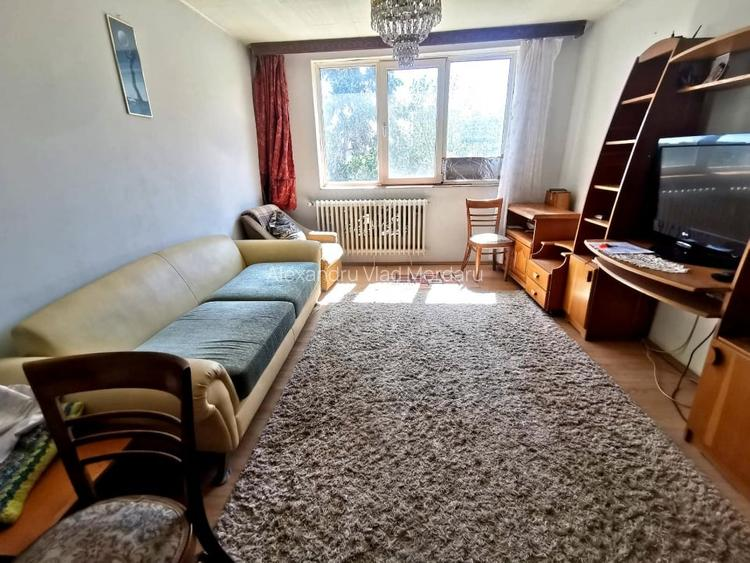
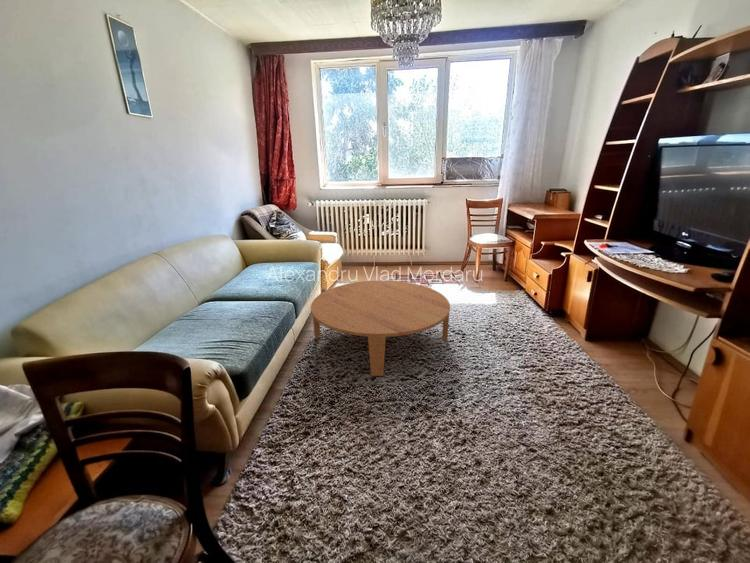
+ coffee table [310,280,451,377]
